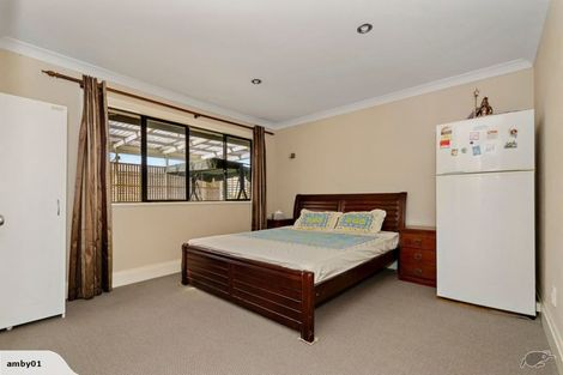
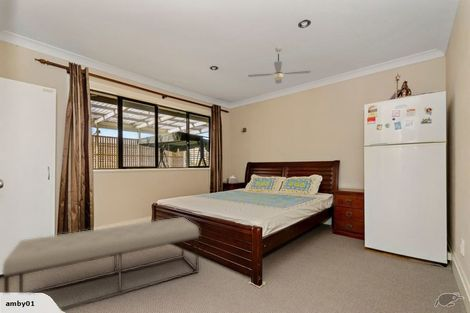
+ bench [1,216,200,312]
+ ceiling fan [247,46,312,85]
